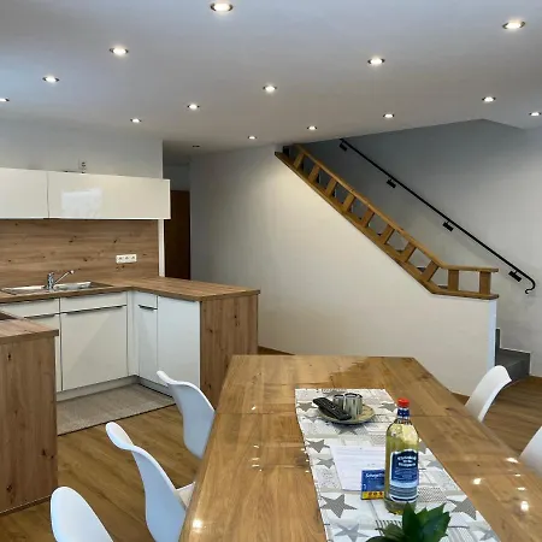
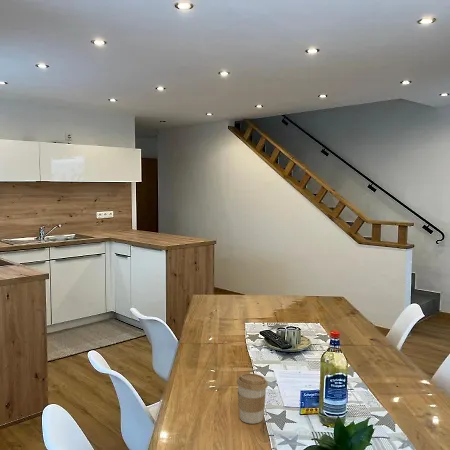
+ coffee cup [236,372,269,425]
